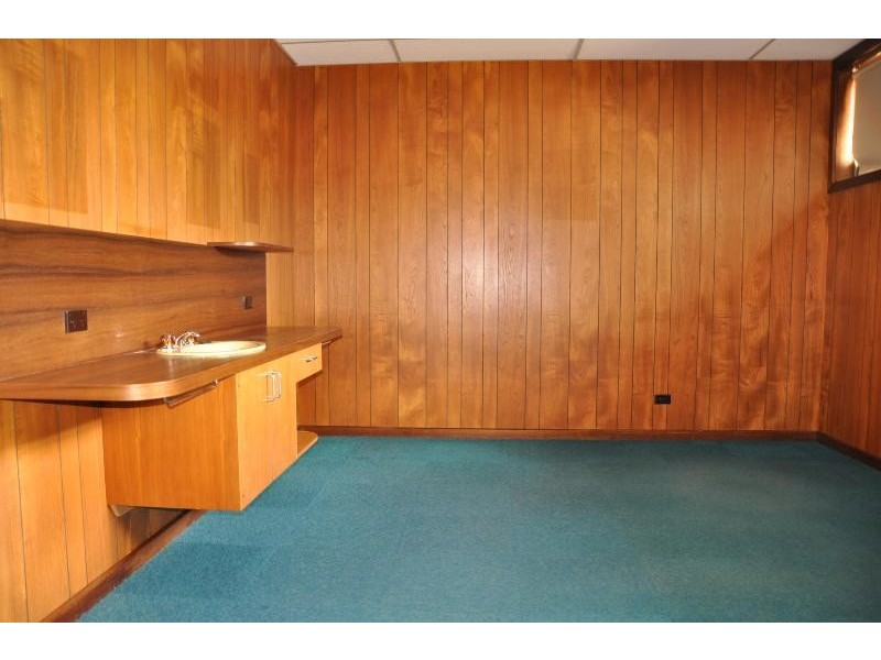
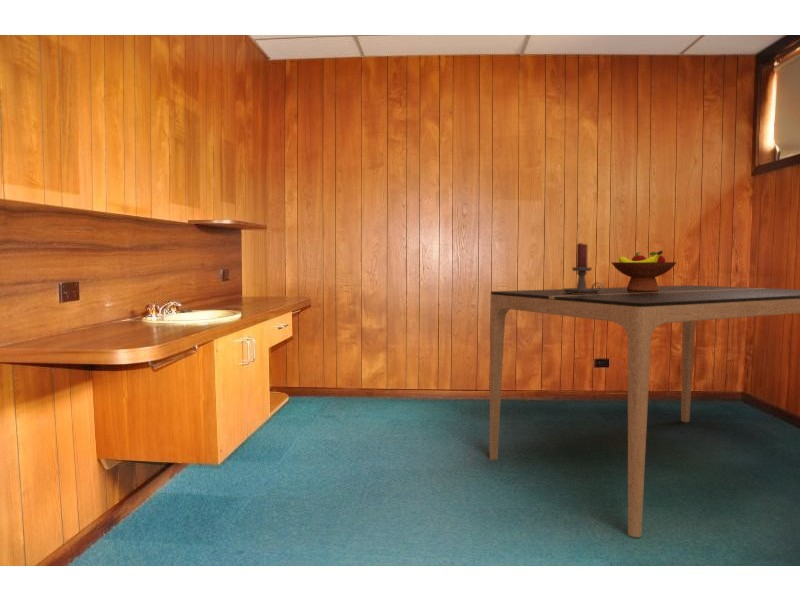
+ fruit bowl [610,249,678,292]
+ candle holder [562,242,605,294]
+ dining table [488,284,800,538]
